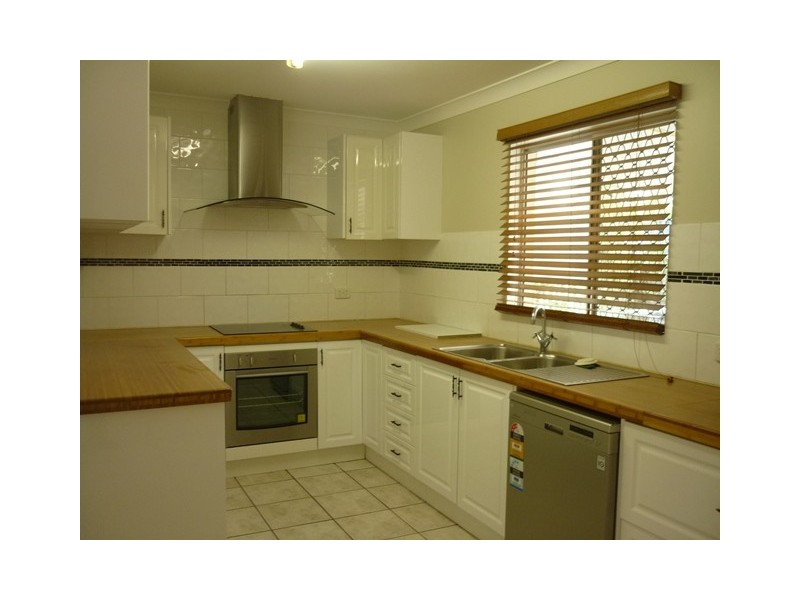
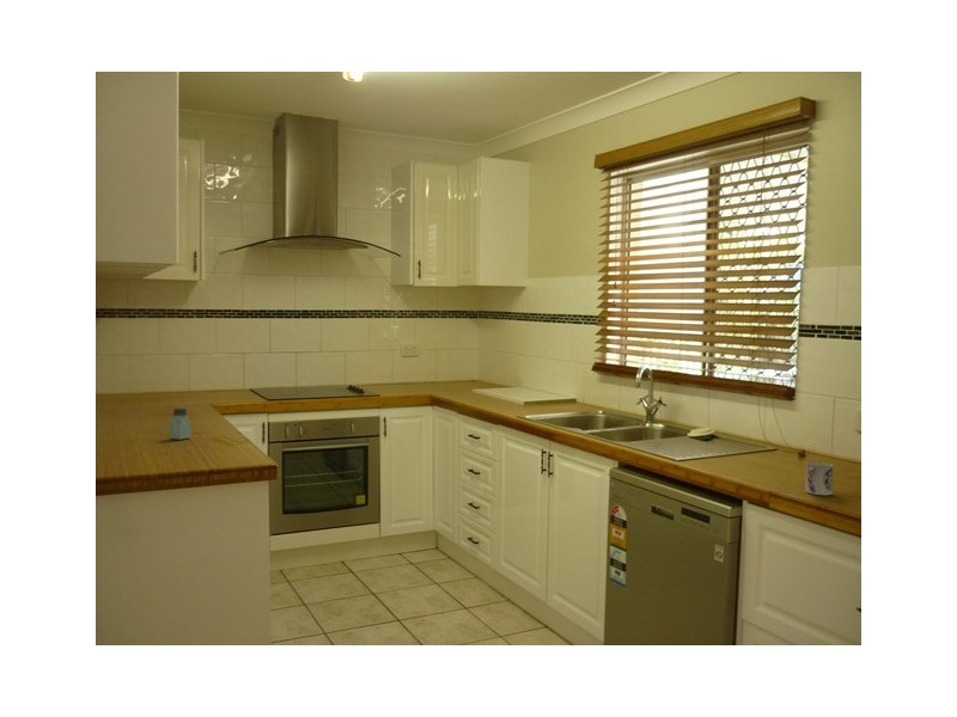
+ cup [804,461,834,496]
+ saltshaker [169,407,191,441]
